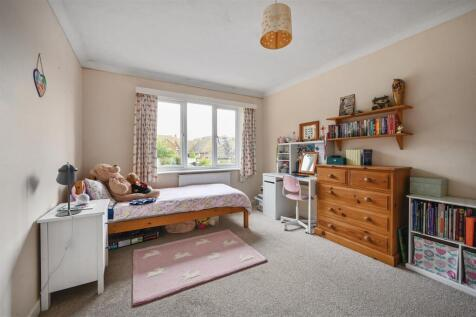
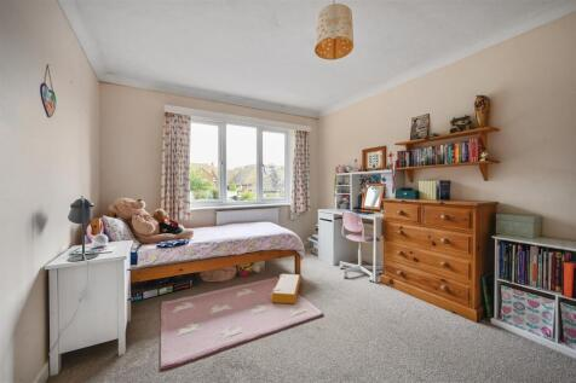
+ storage bin [271,273,301,304]
